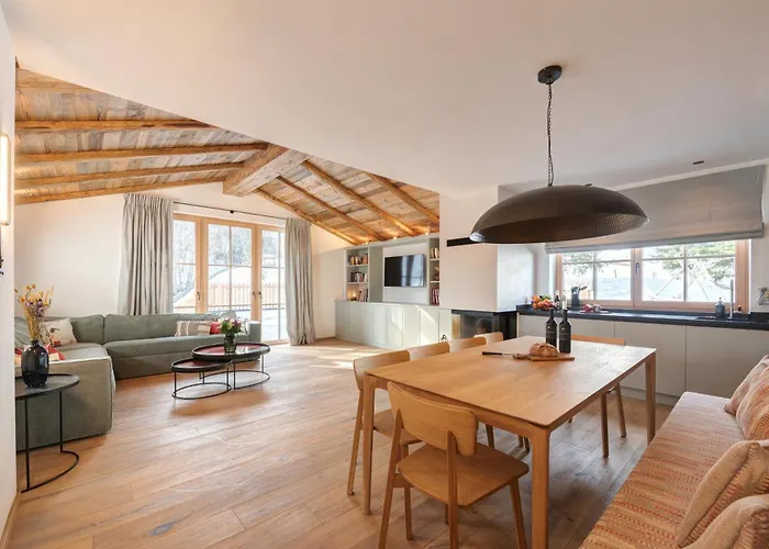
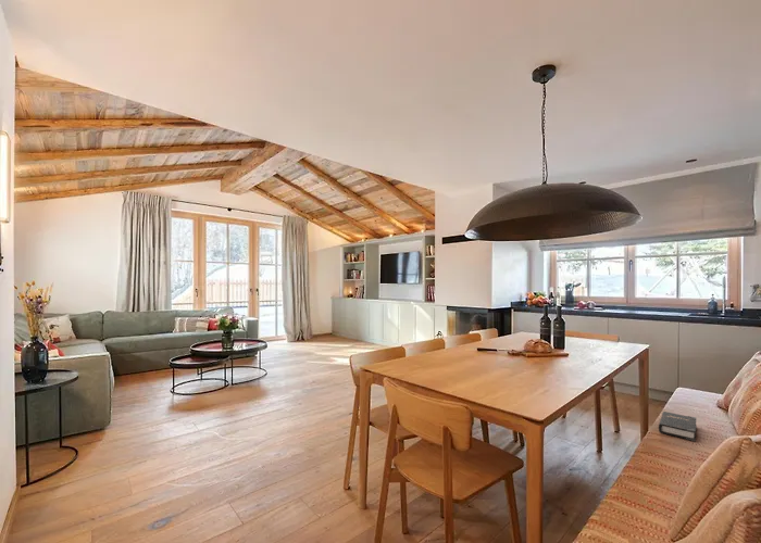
+ hardback book [658,411,698,442]
